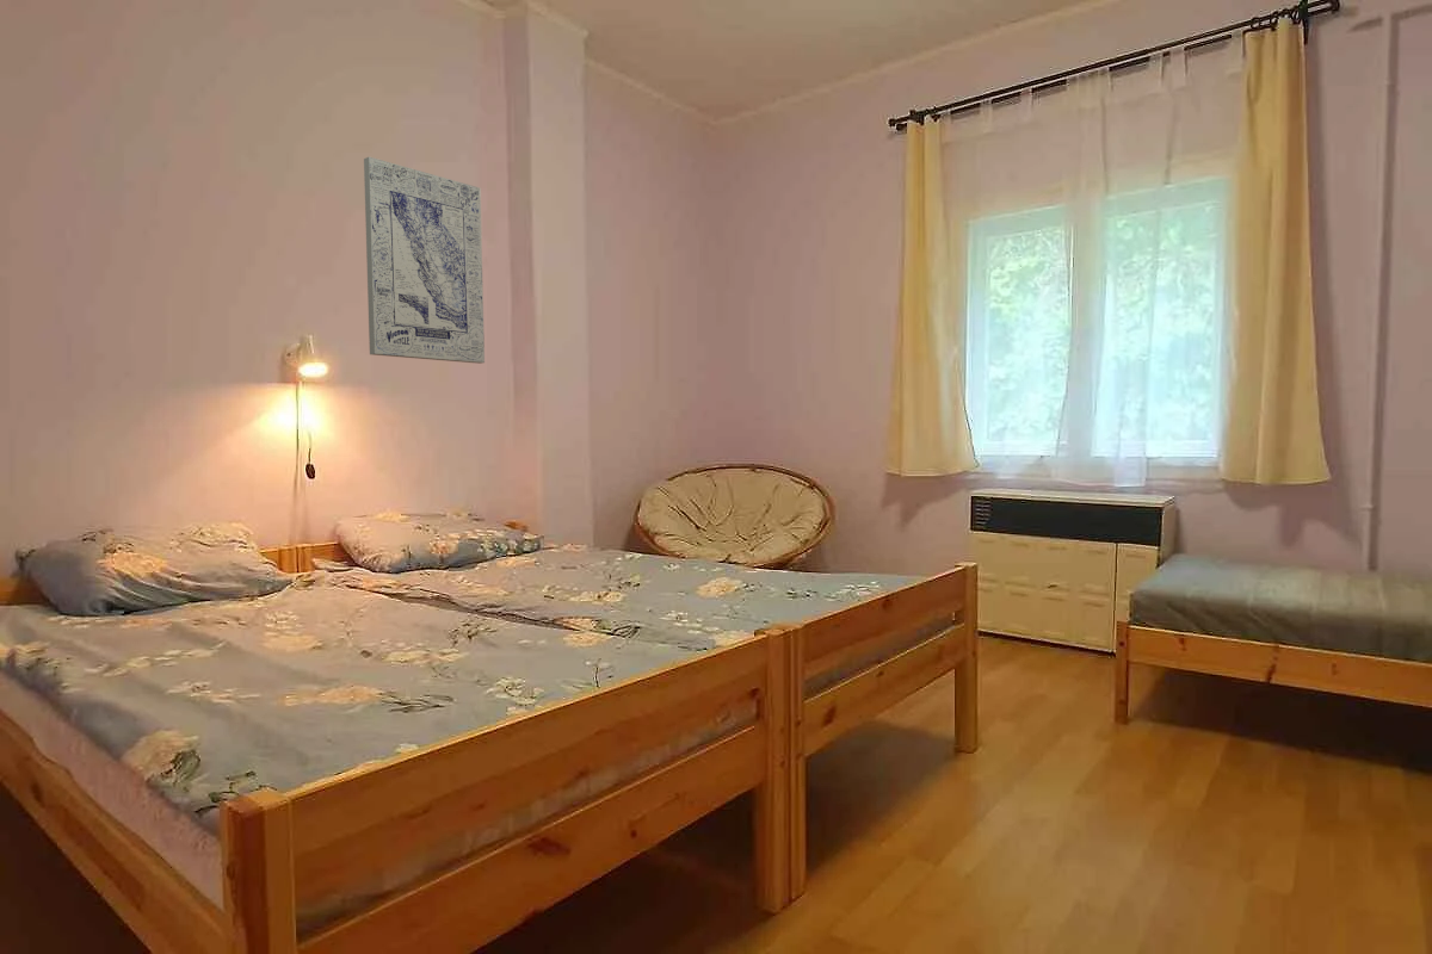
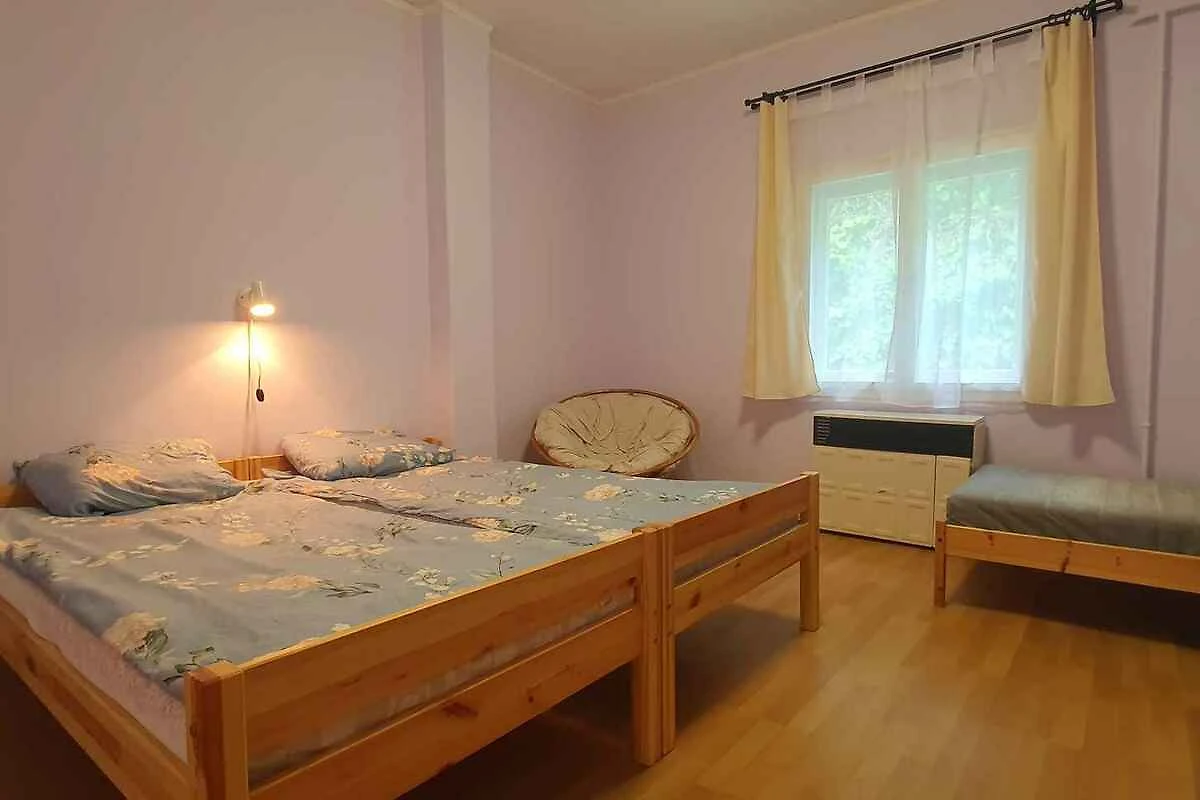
- wall art [363,156,486,365]
